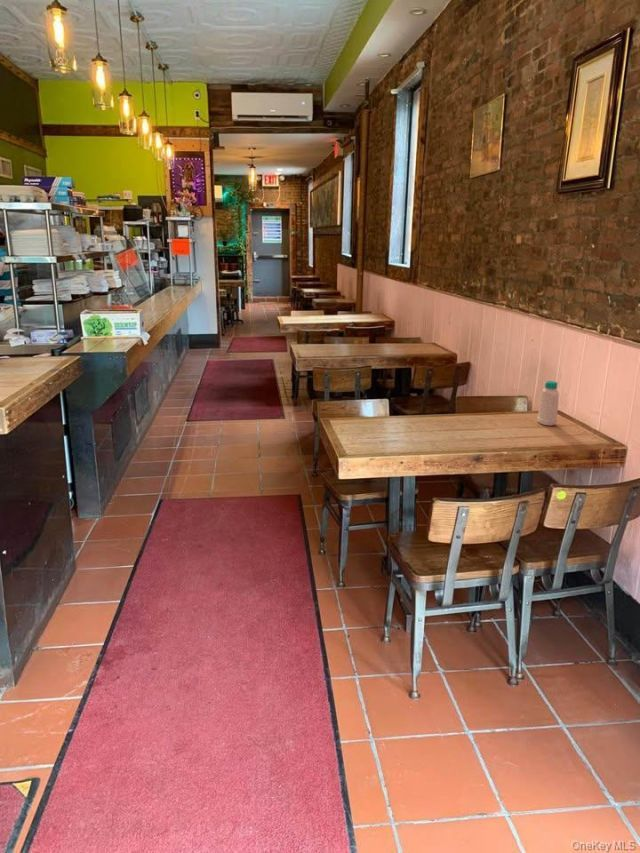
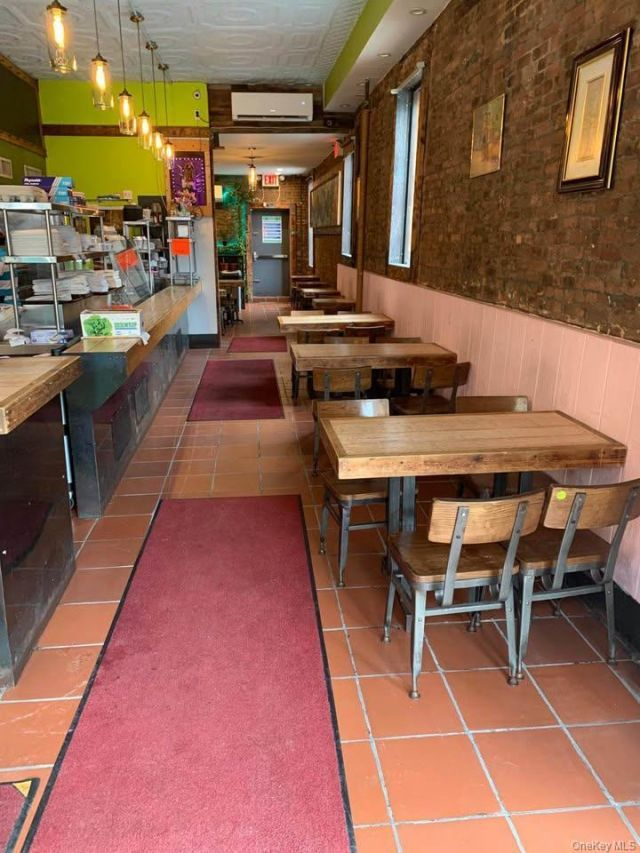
- bottle [536,380,560,427]
